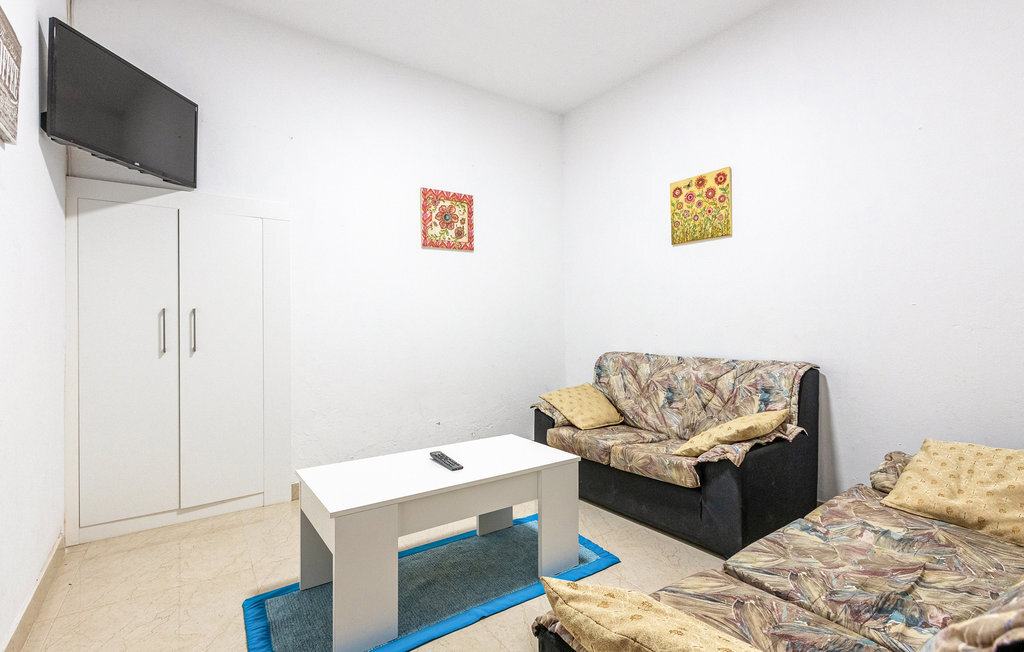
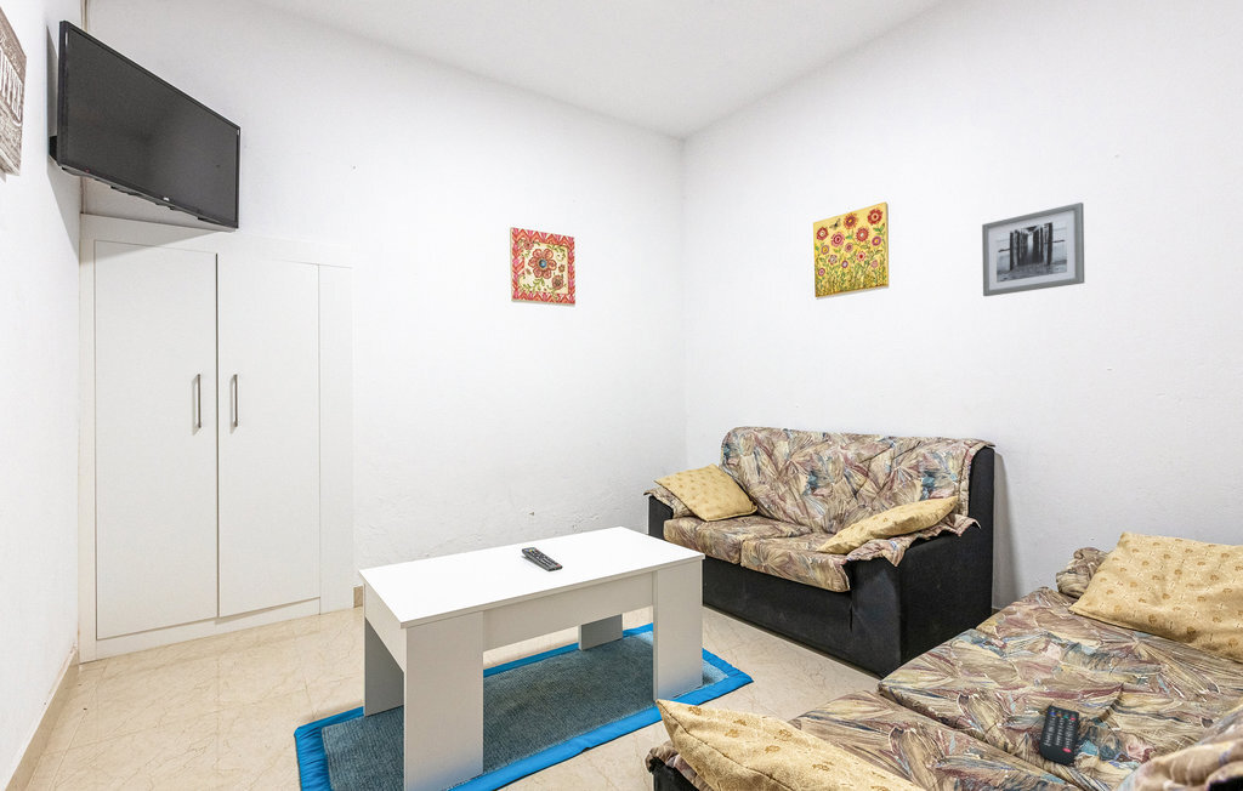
+ wall art [981,201,1085,297]
+ remote control [1038,704,1080,766]
